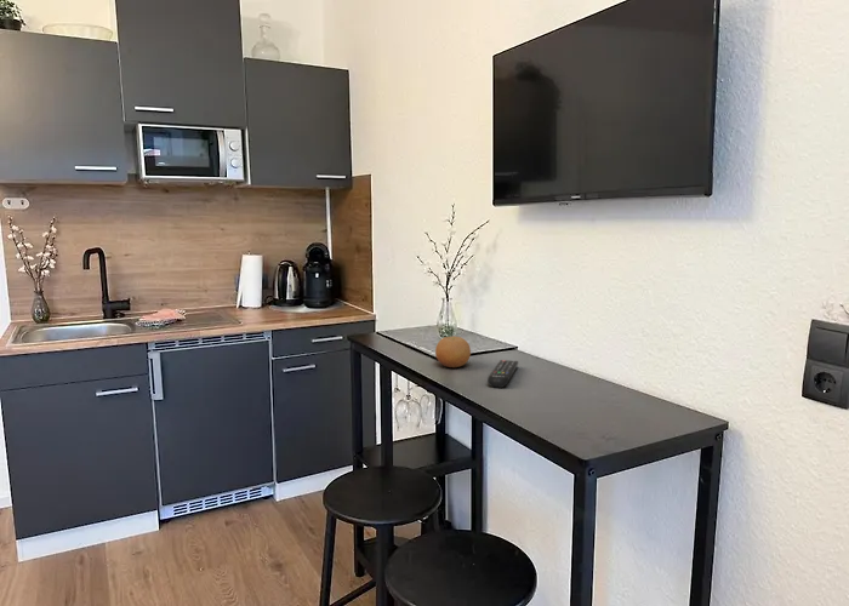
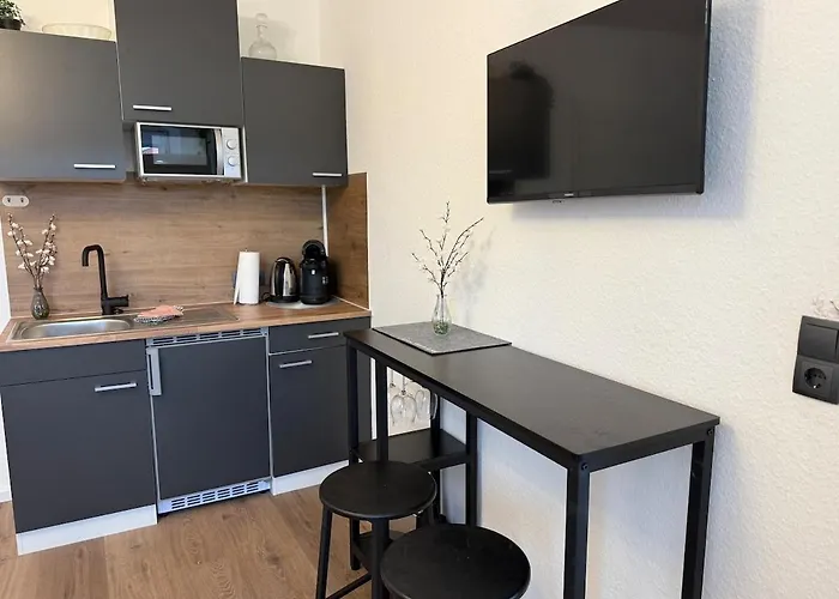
- remote control [486,359,519,389]
- fruit [434,336,472,368]
